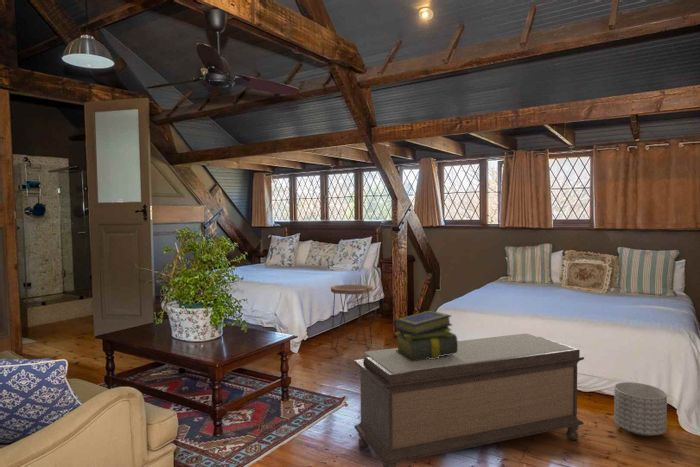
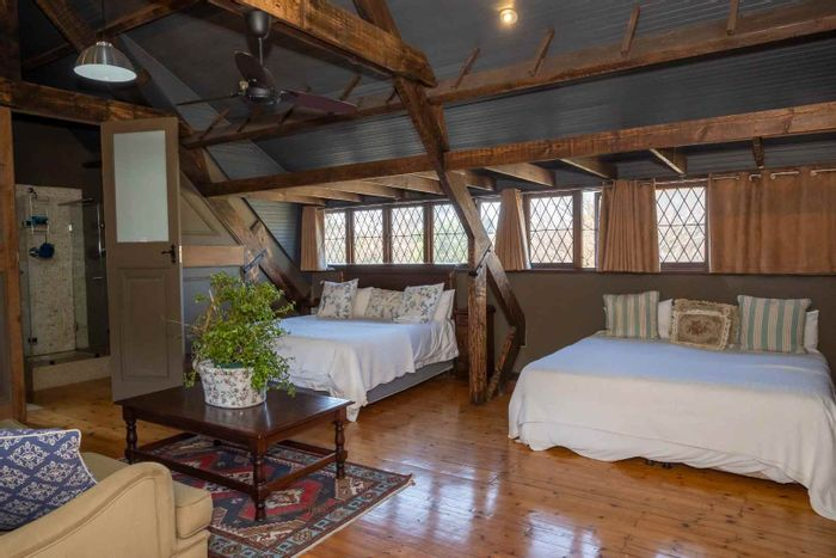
- side table [330,283,374,350]
- bench [353,333,585,467]
- planter [613,381,668,437]
- stack of books [393,310,458,361]
